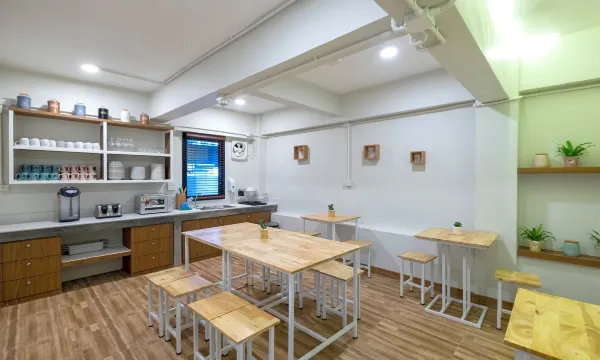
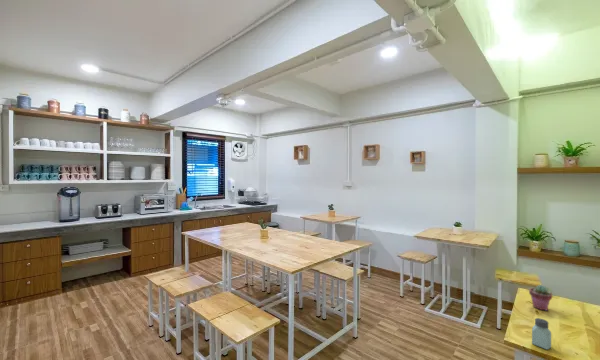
+ potted succulent [528,284,553,312]
+ saltshaker [531,317,552,350]
